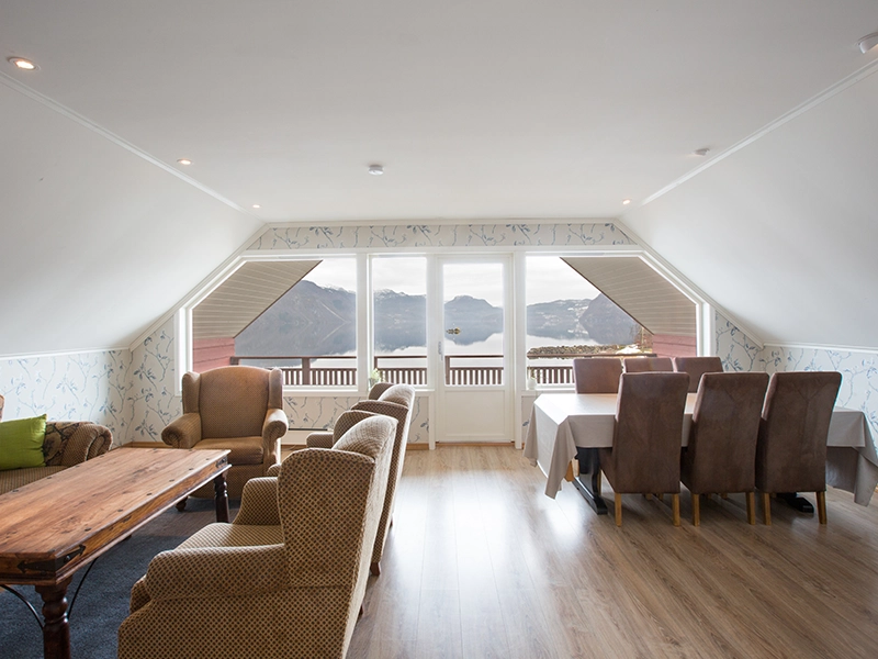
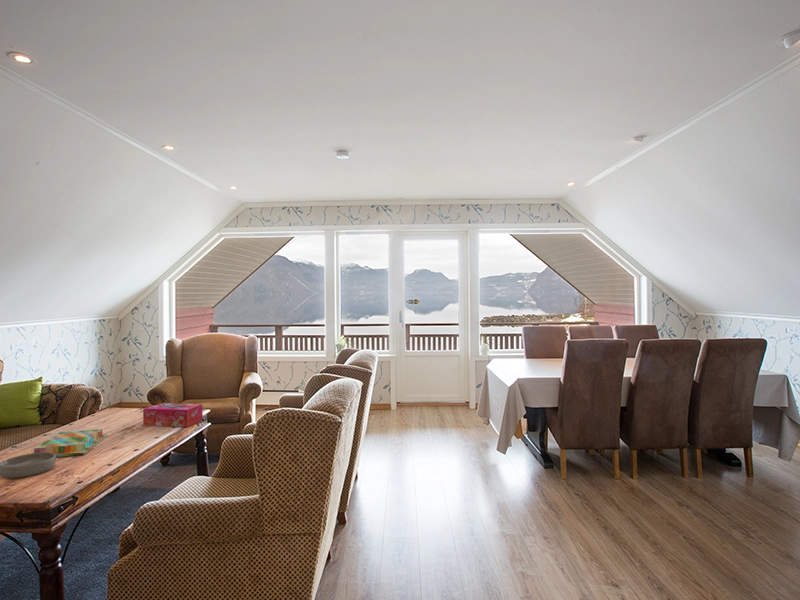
+ tissue box [142,402,204,428]
+ board game [33,428,108,458]
+ bowl [0,452,57,479]
